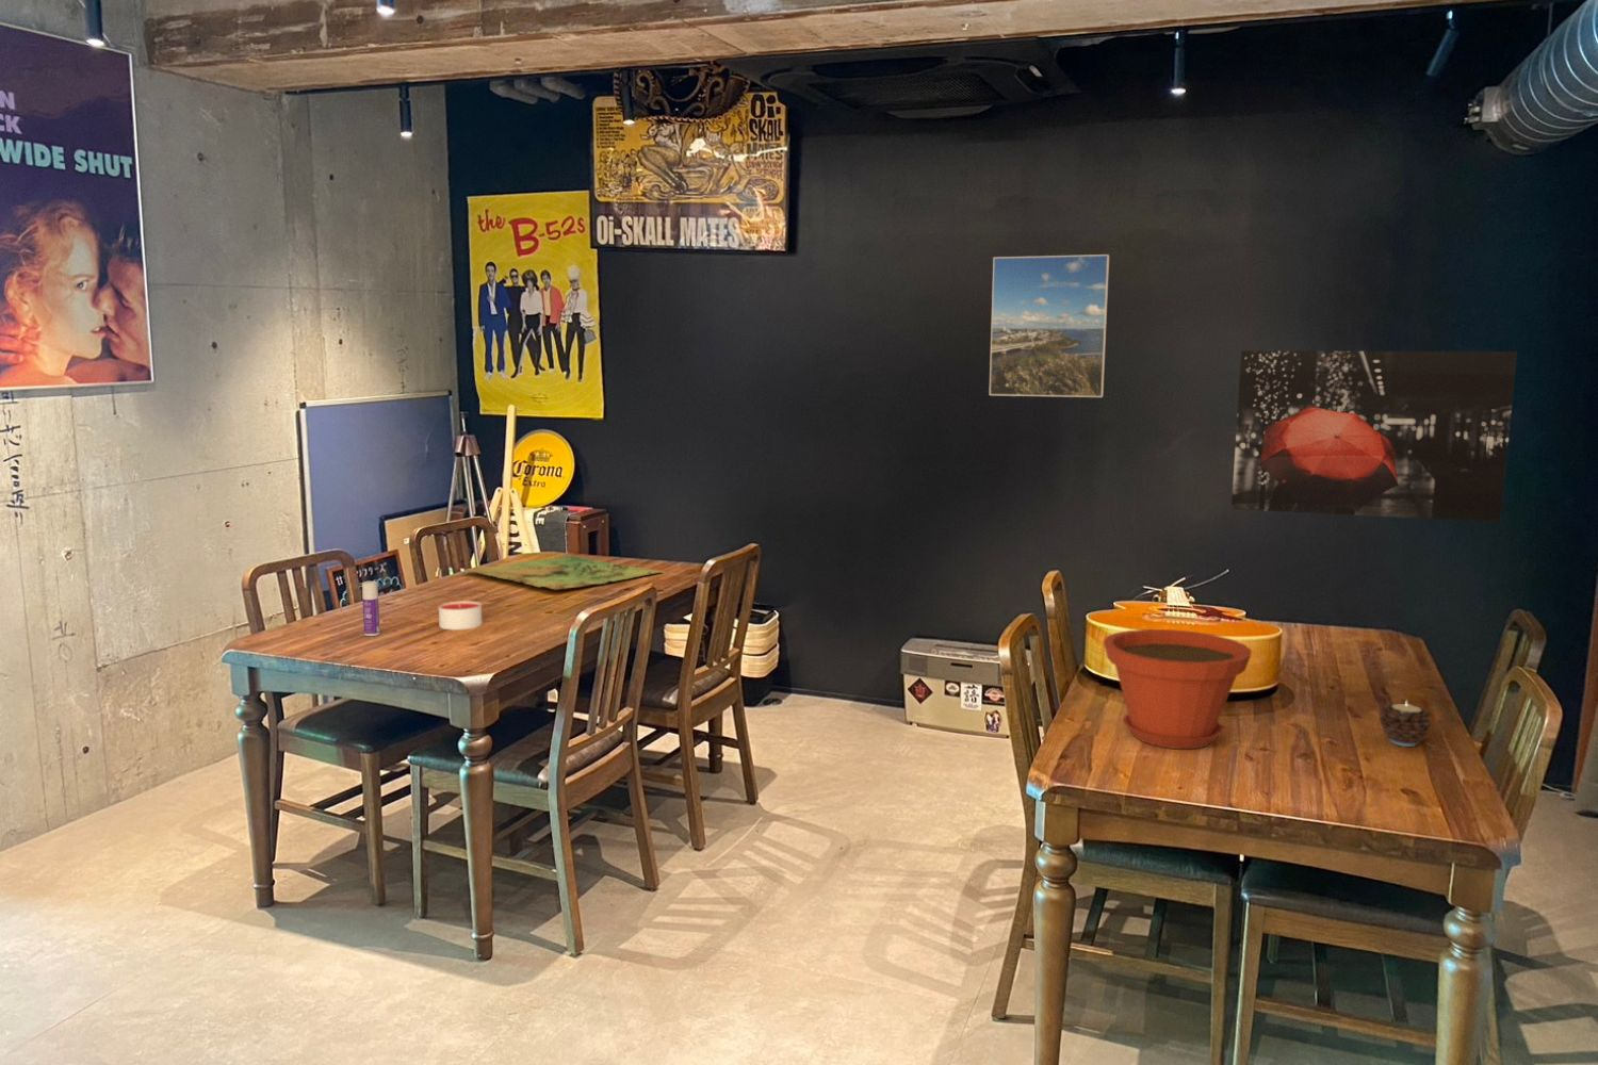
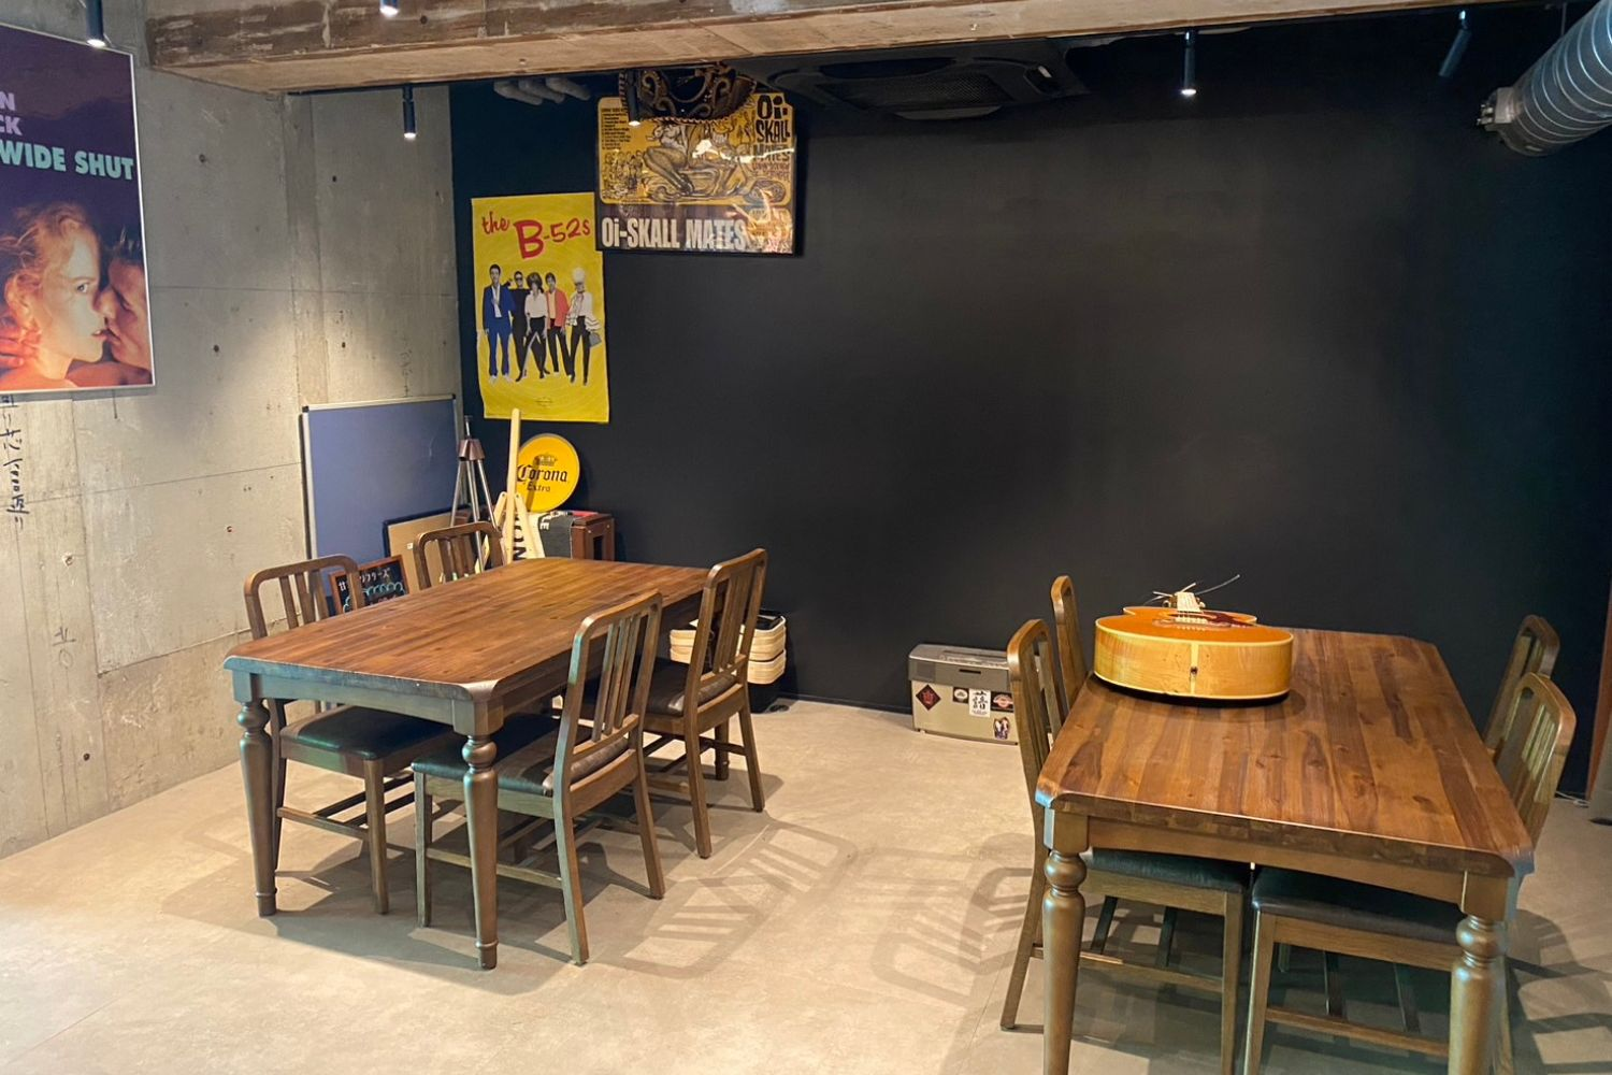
- board game [463,555,662,591]
- plant pot [1102,629,1253,750]
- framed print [988,253,1111,398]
- candle [1378,699,1433,748]
- wall art [1231,349,1518,523]
- bottle [361,580,382,637]
- candle [438,599,483,631]
